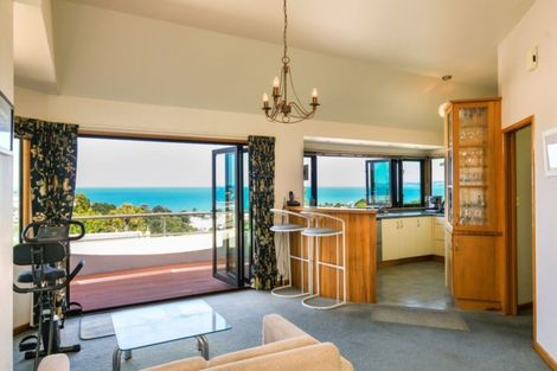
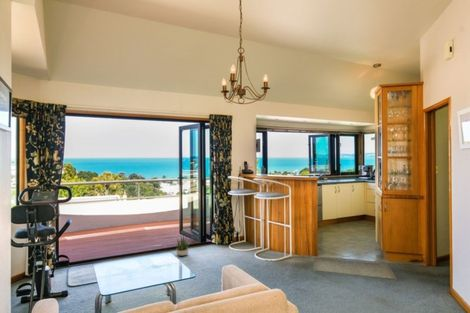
+ potted plant [171,234,194,257]
